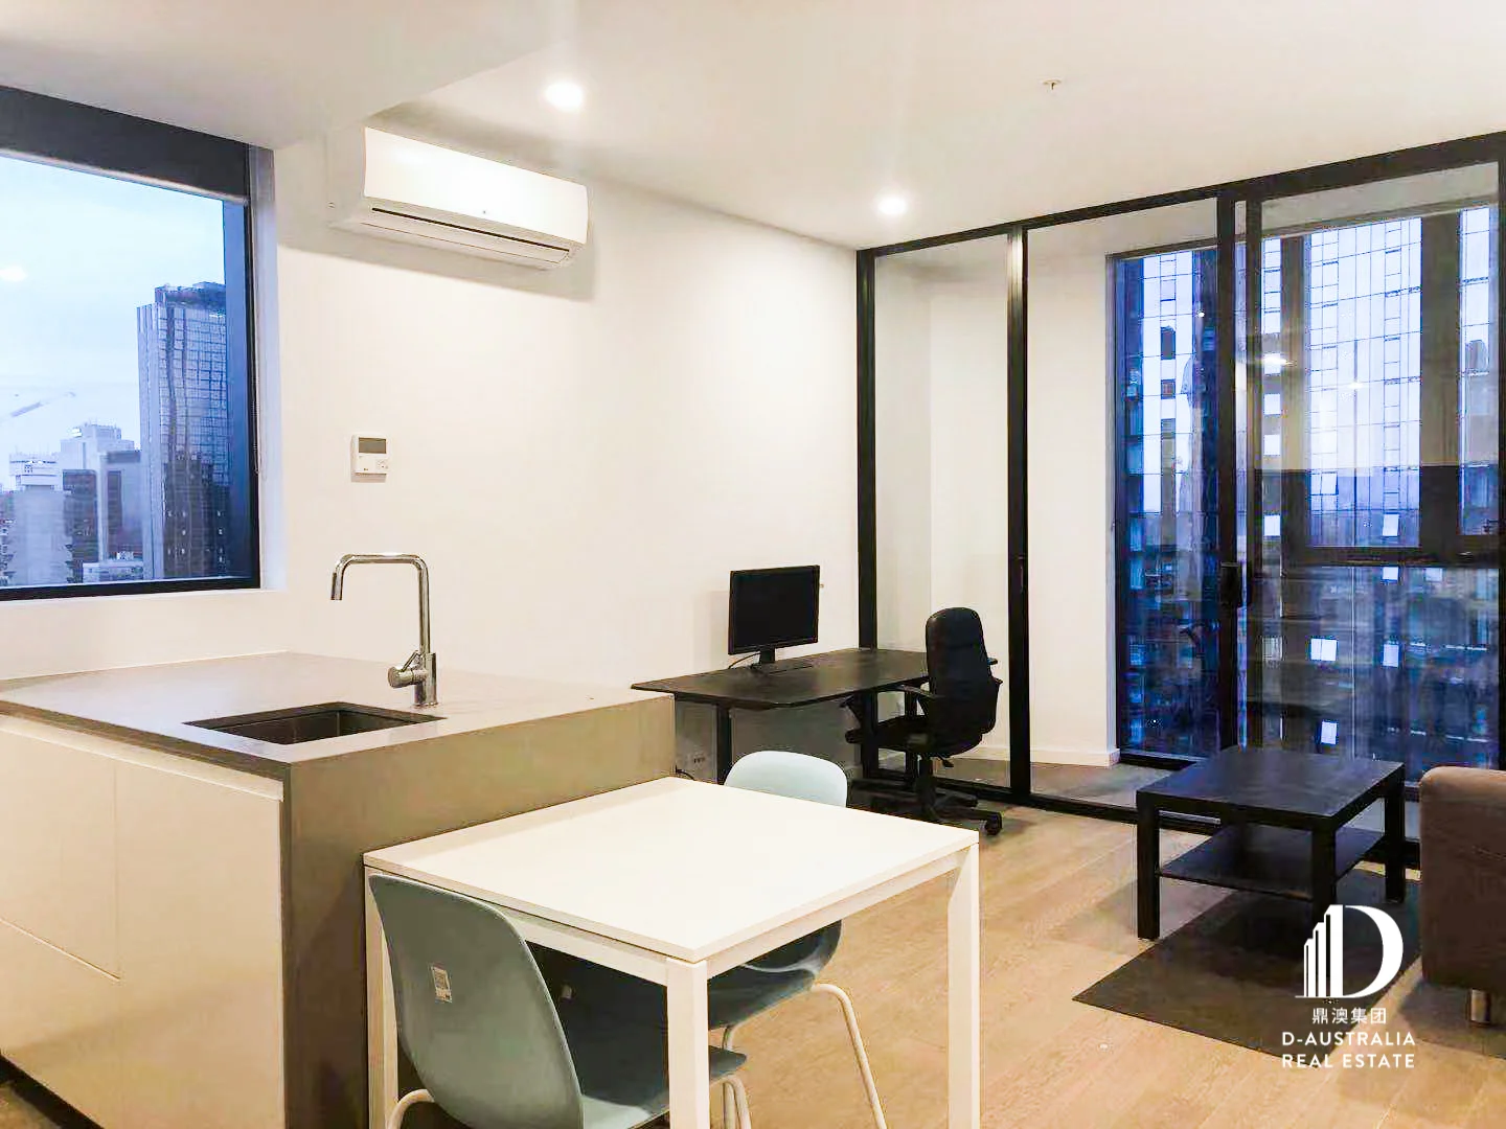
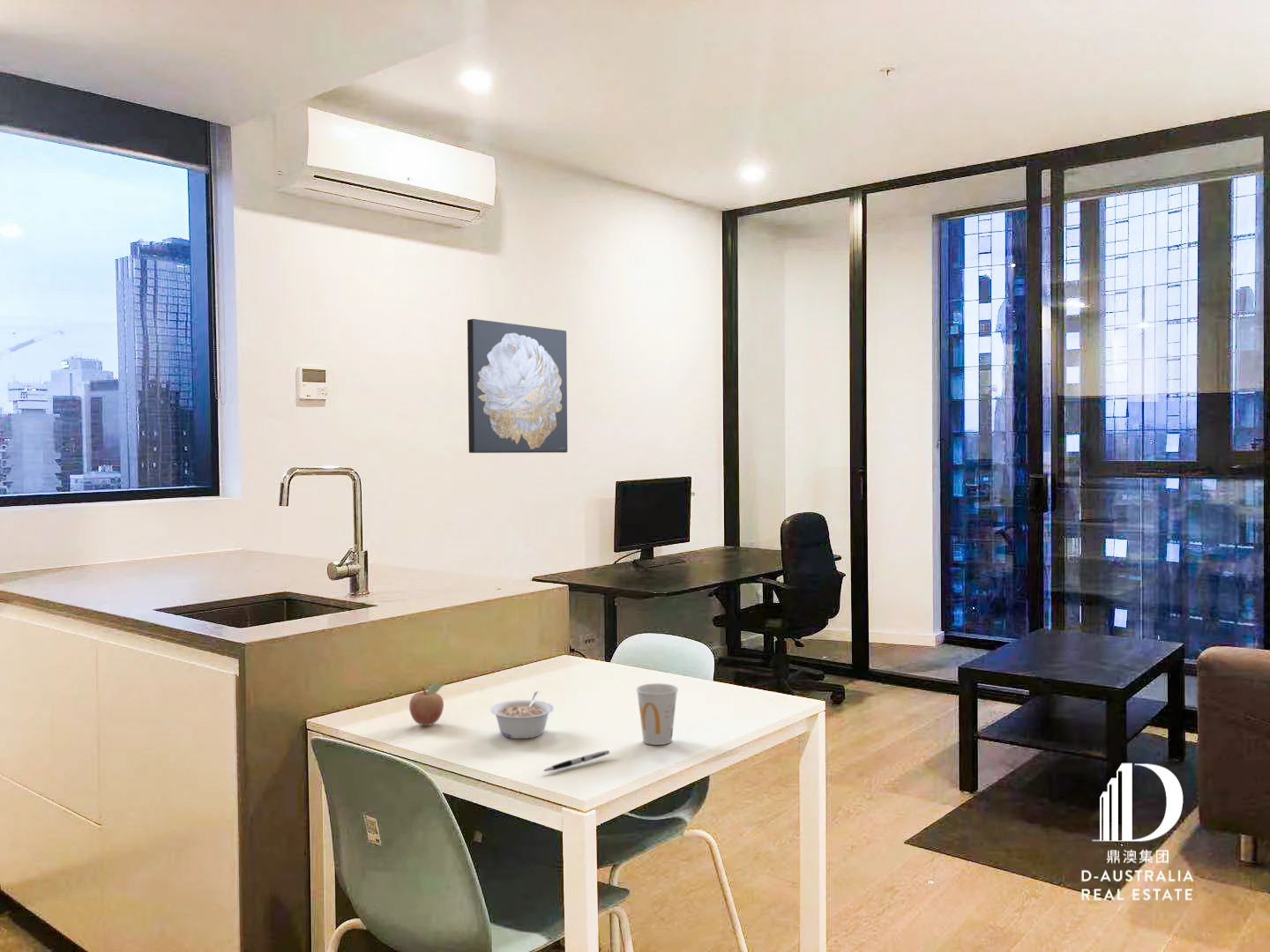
+ legume [489,691,555,740]
+ cup [635,683,679,746]
+ pen [542,749,610,772]
+ wall art [467,318,568,454]
+ fruit [408,683,444,726]
